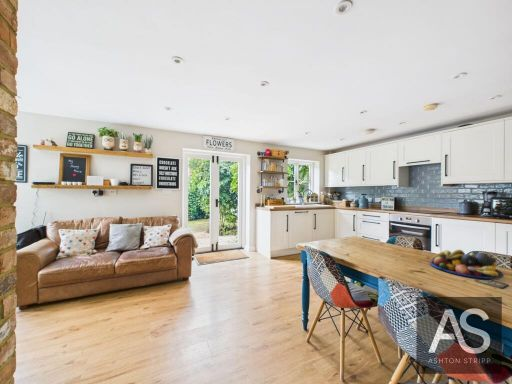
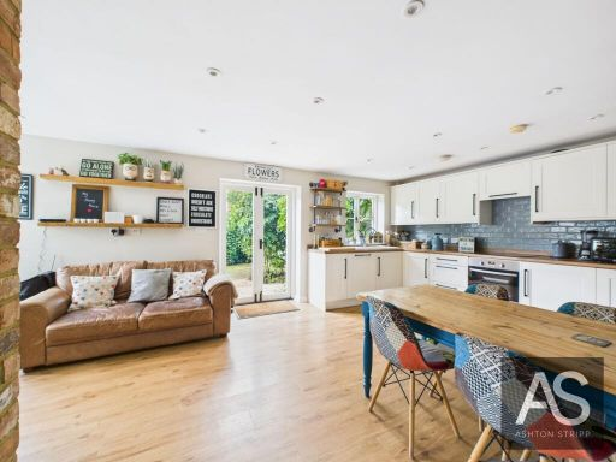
- fruit bowl [429,249,505,280]
